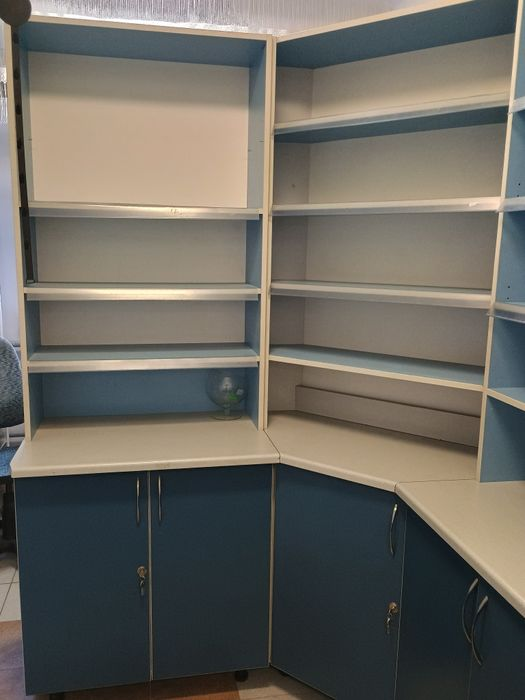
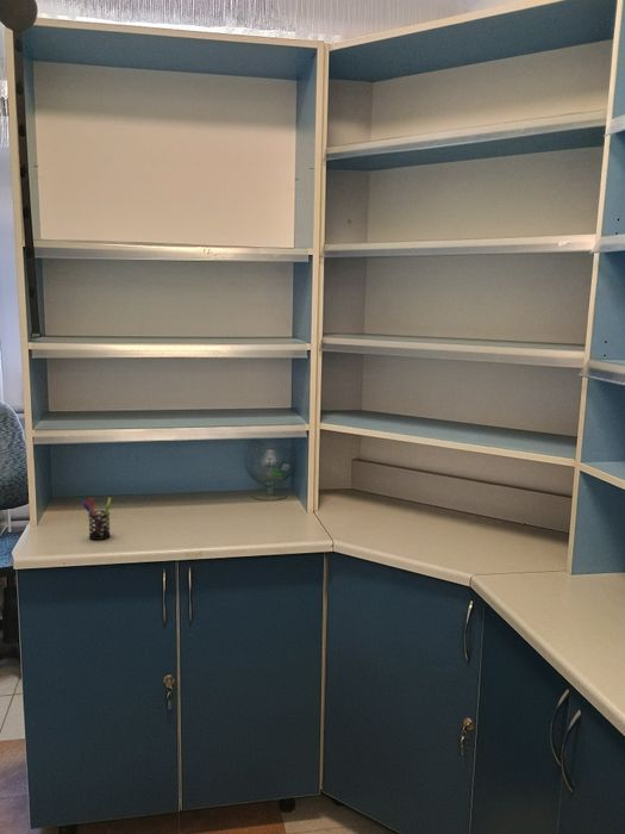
+ pen holder [81,497,112,541]
